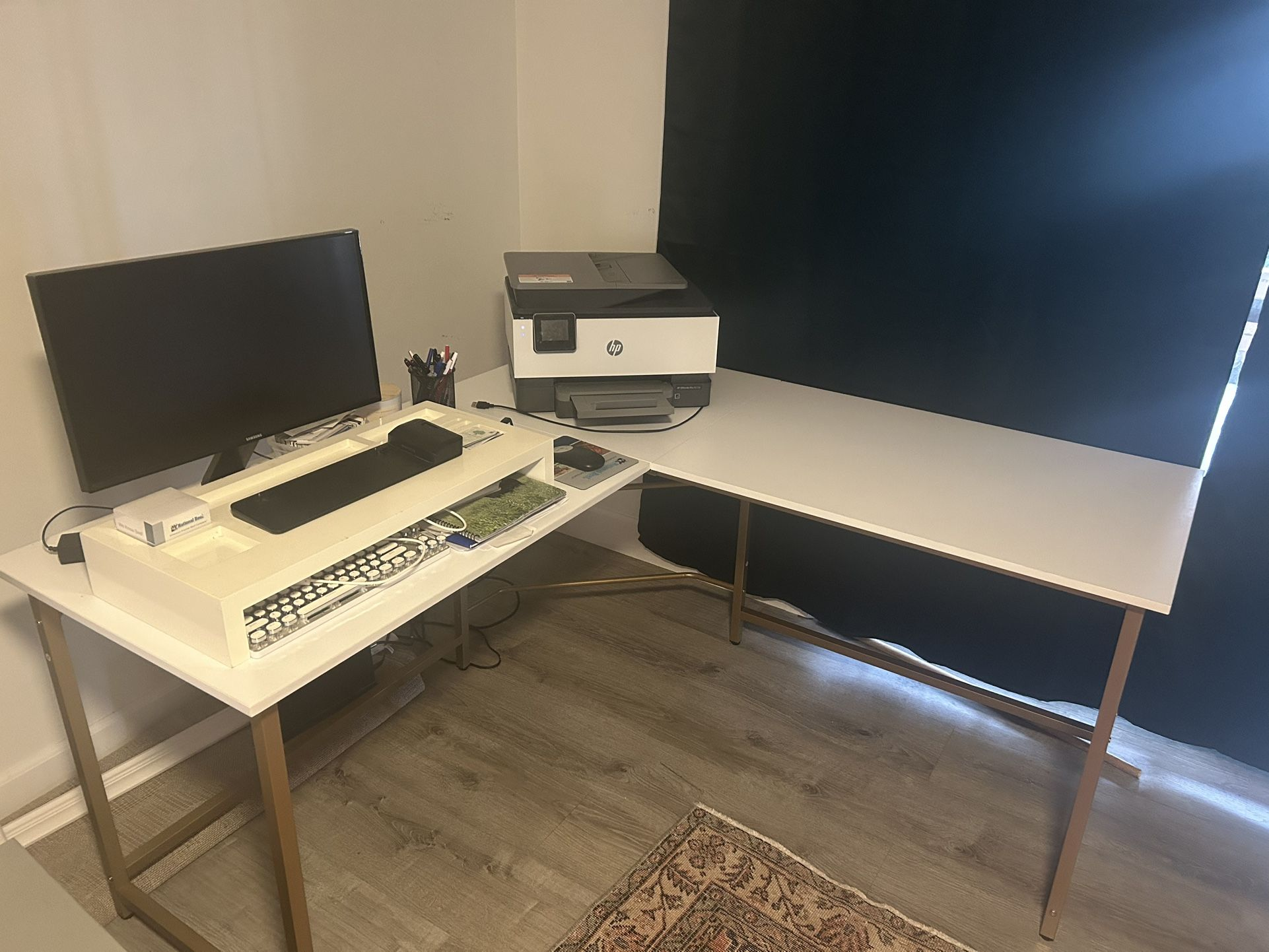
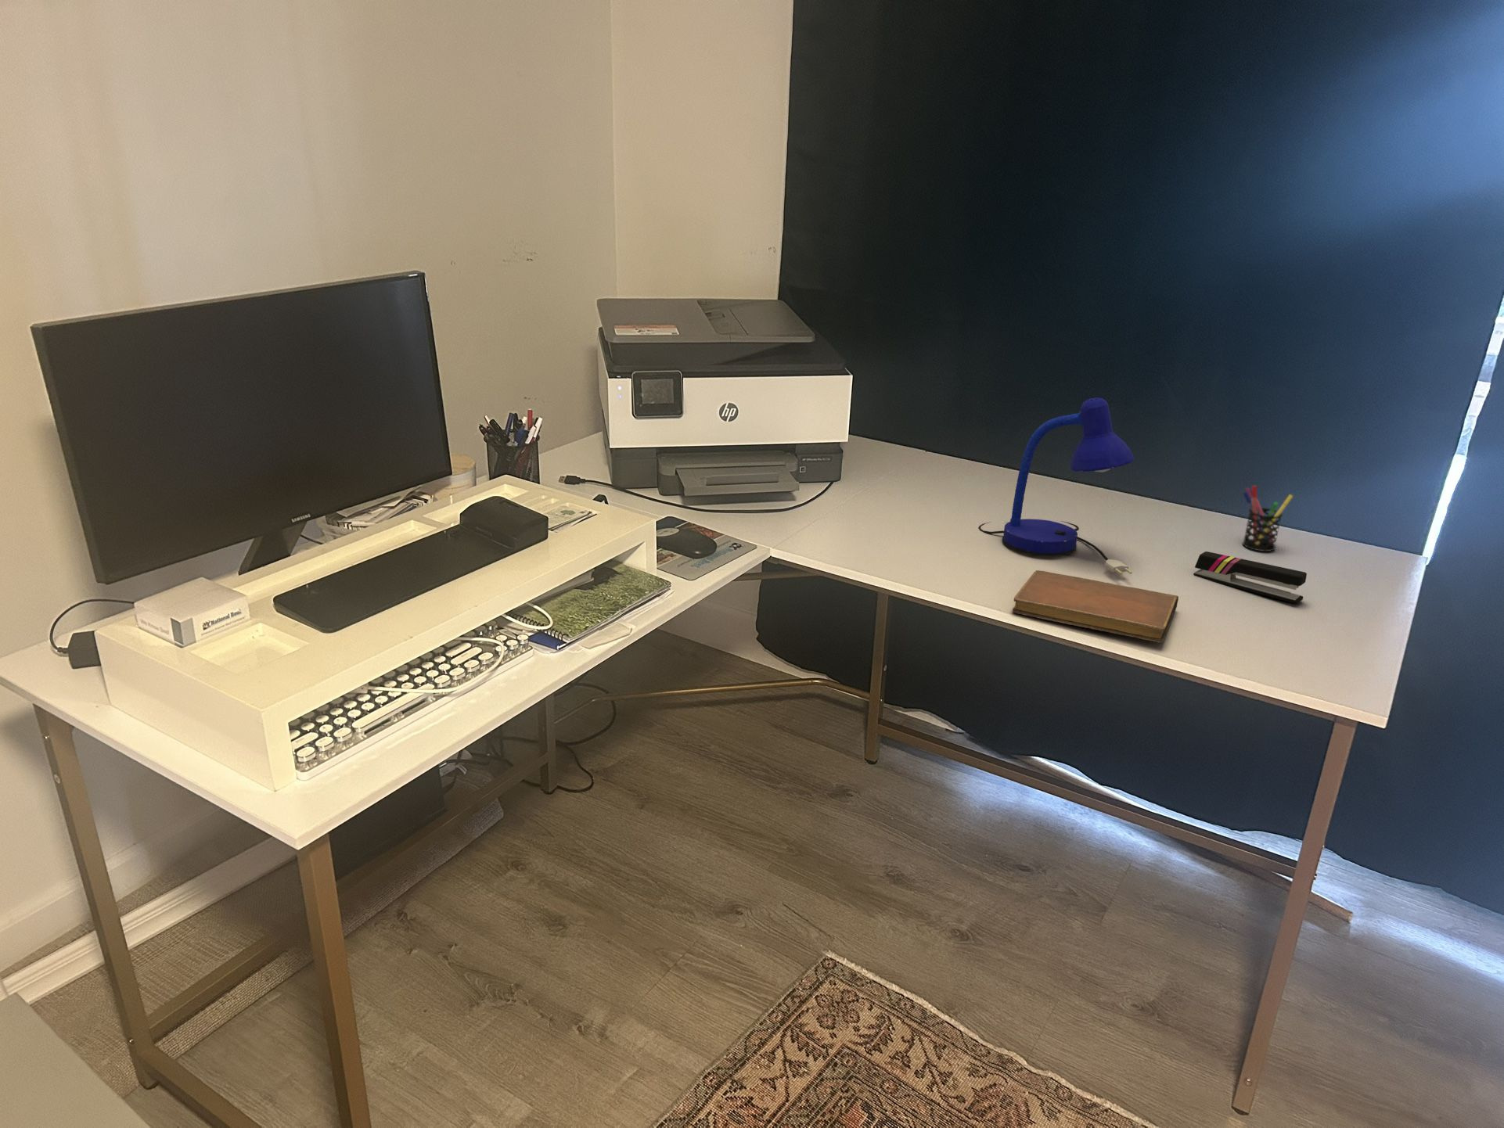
+ stapler [1192,551,1307,604]
+ desk lamp [978,397,1134,575]
+ notebook [1012,570,1179,643]
+ pen holder [1242,485,1294,552]
